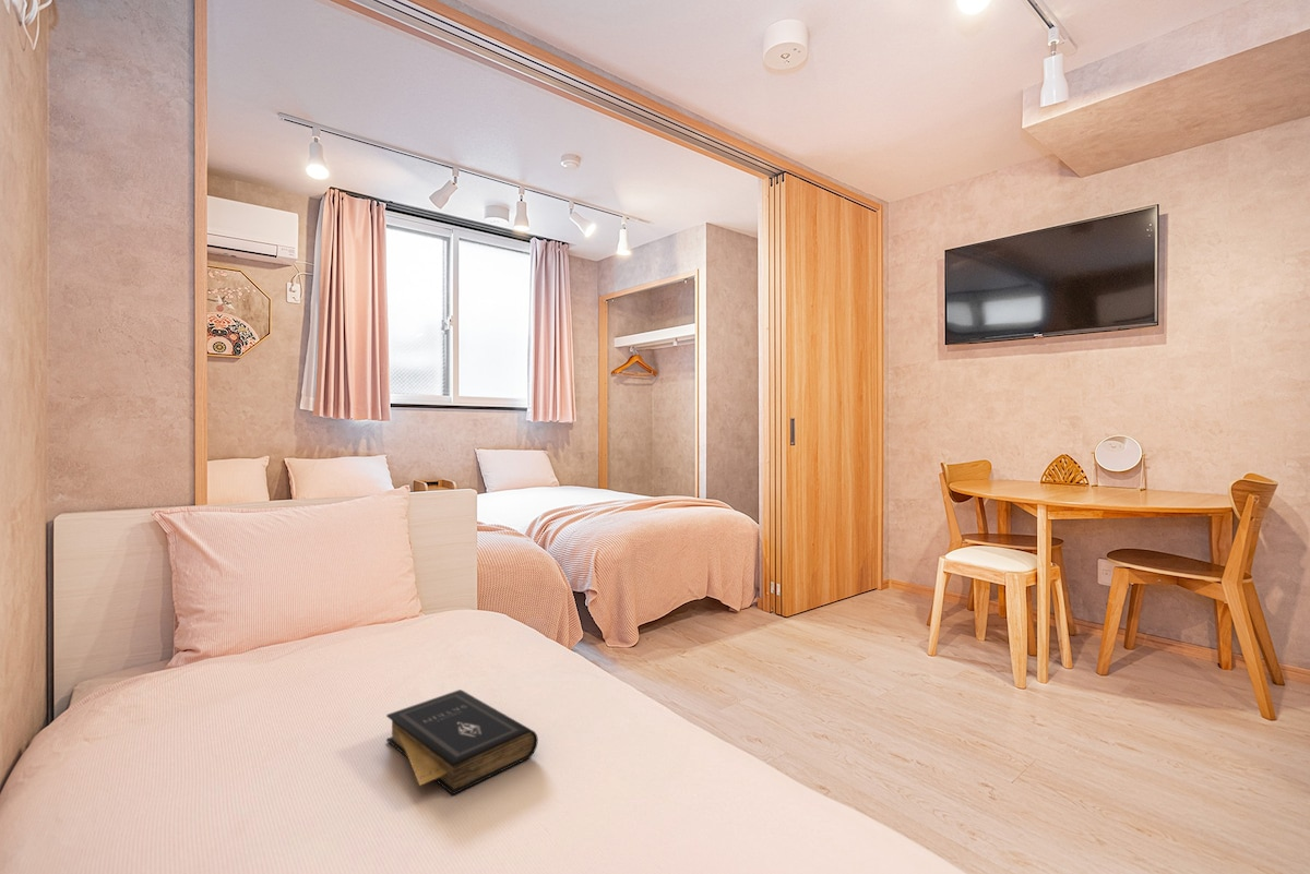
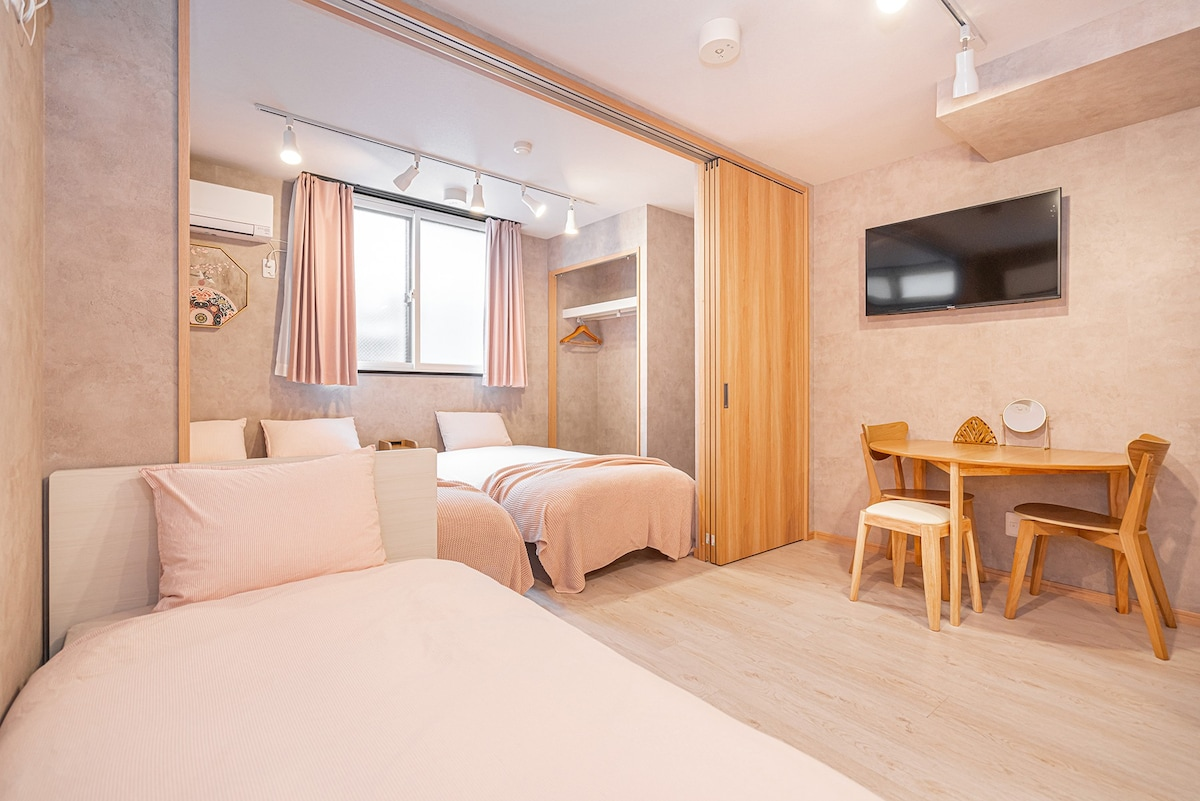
- book [385,689,539,797]
